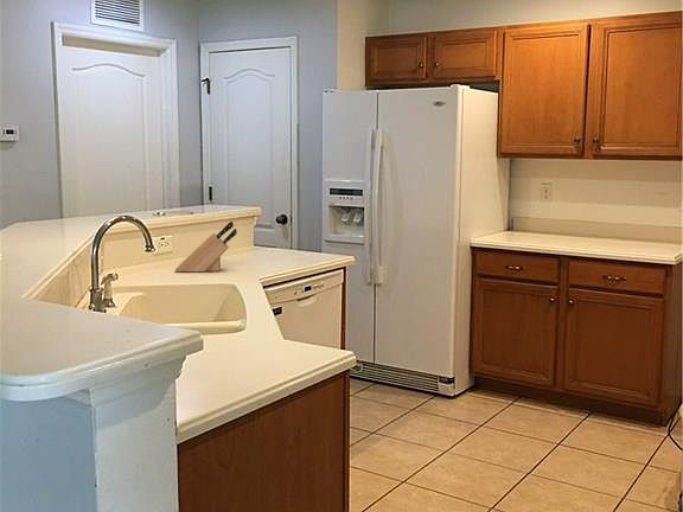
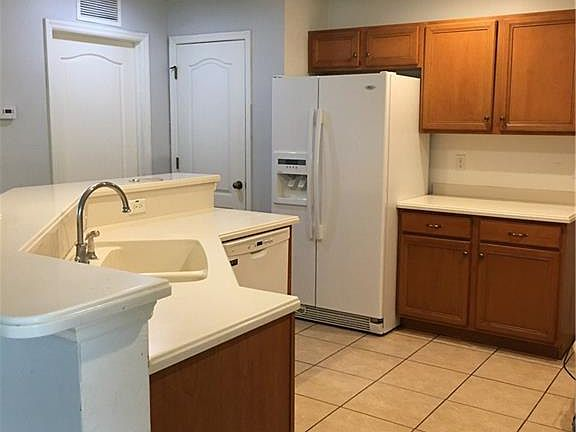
- knife block [174,220,238,273]
